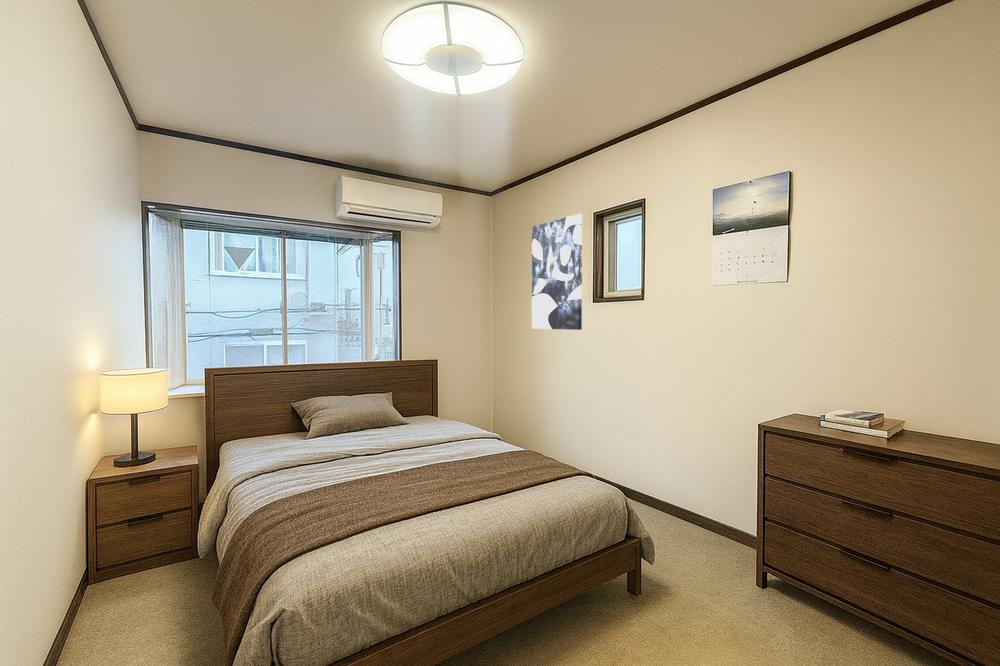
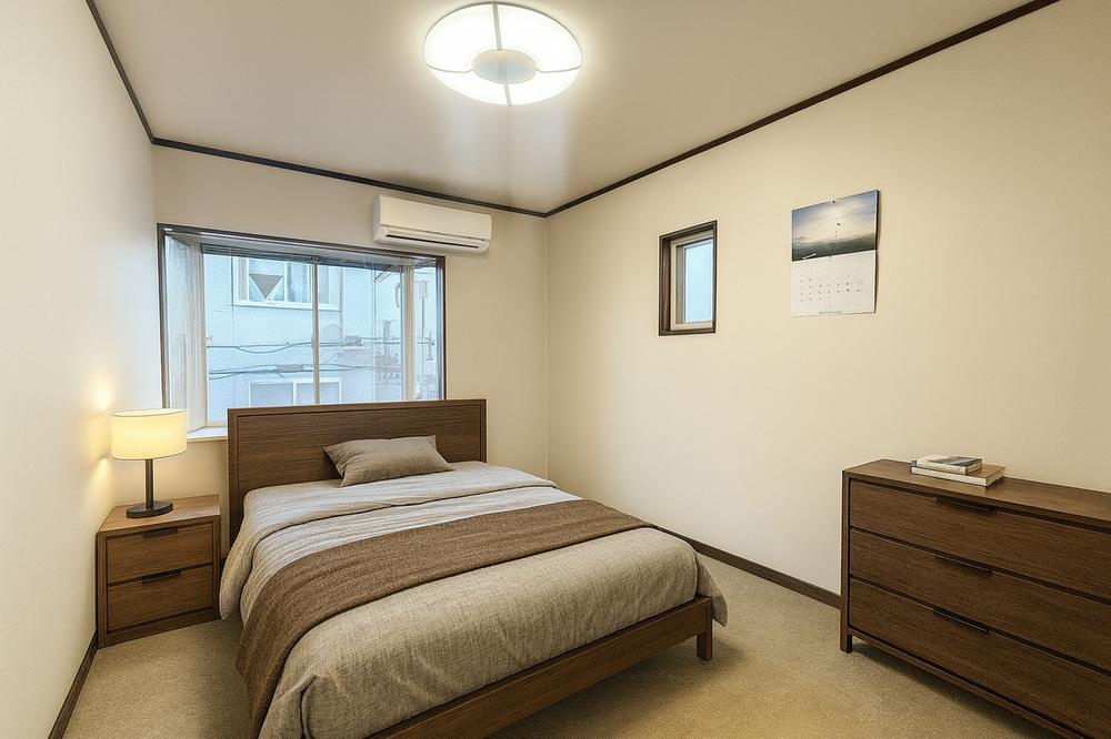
- wall art [531,213,583,331]
